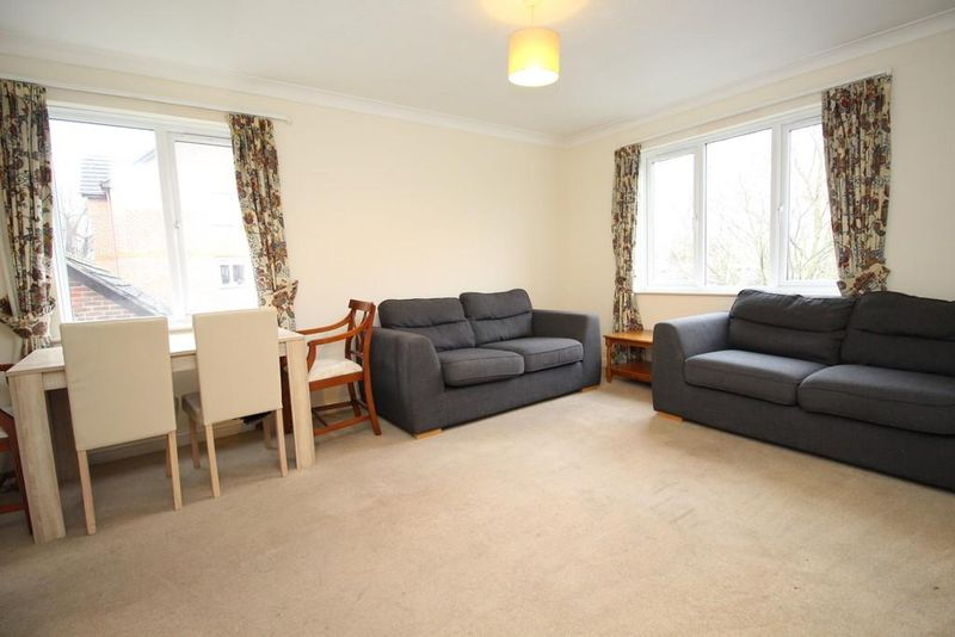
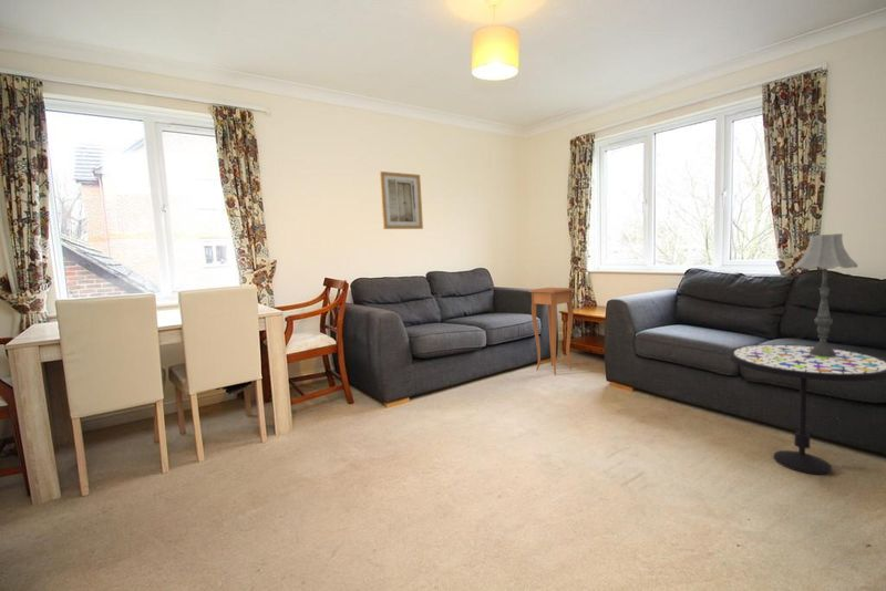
+ side table [728,343,886,476]
+ table lamp [793,232,858,357]
+ wall art [379,170,424,230]
+ side table [527,287,576,376]
